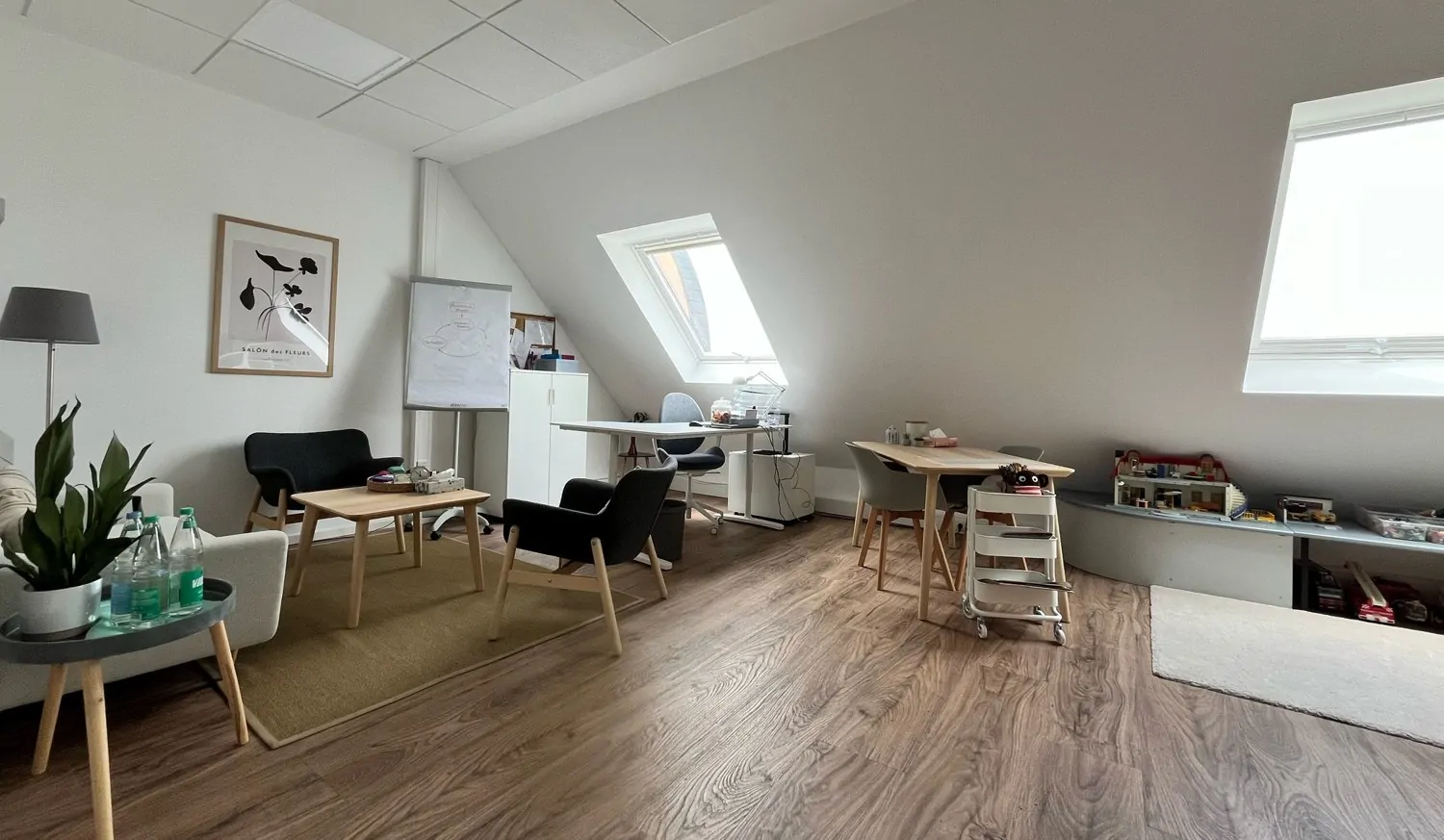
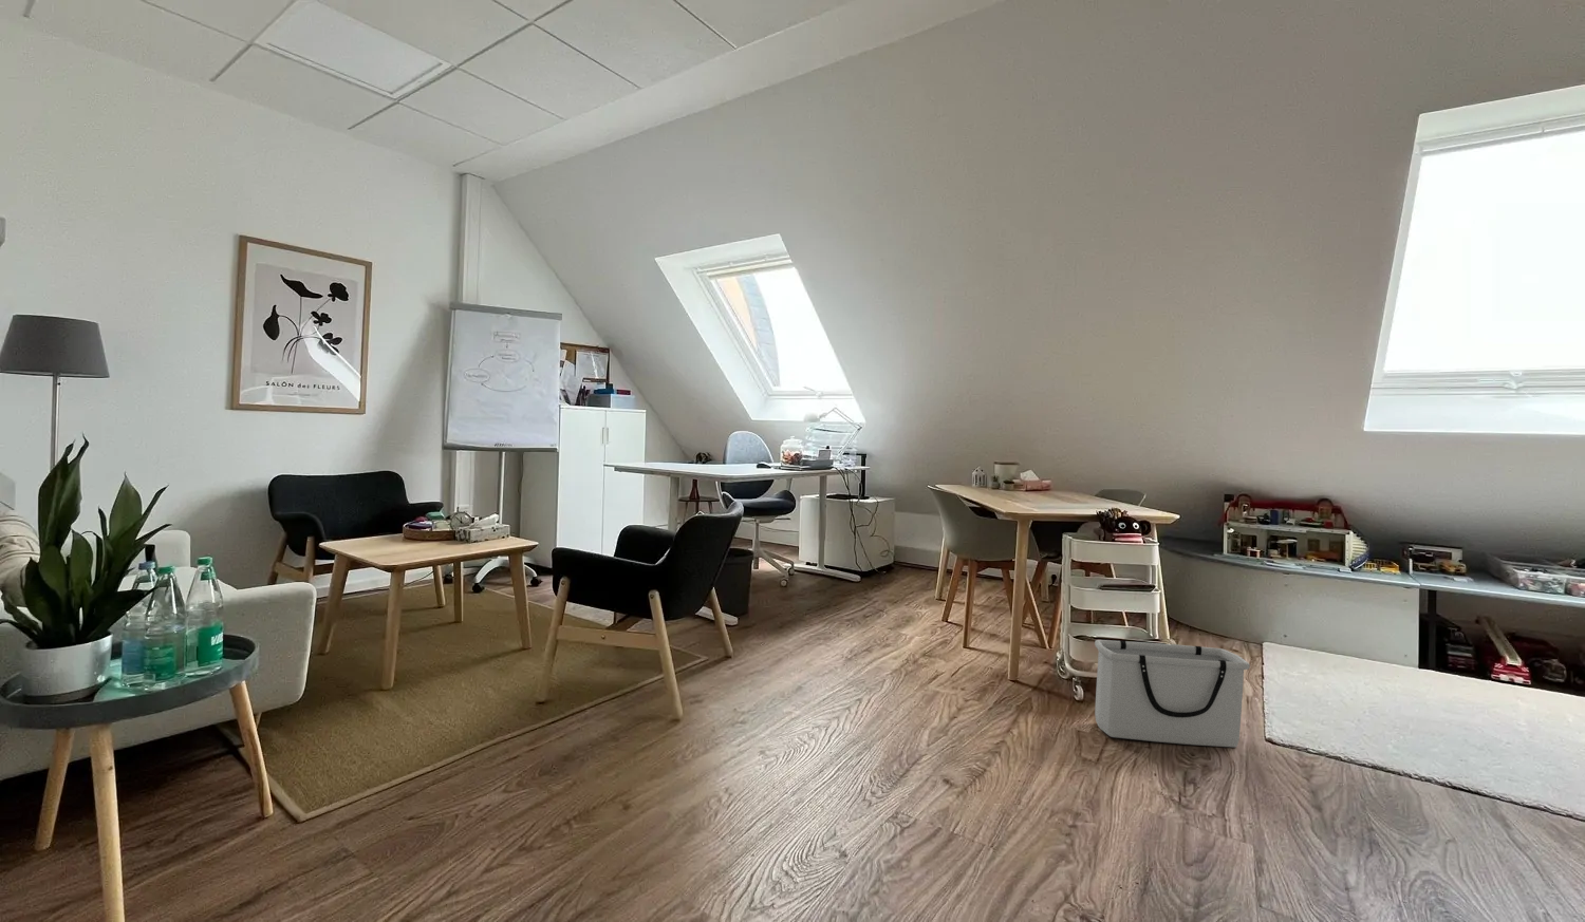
+ storage bin [1093,639,1251,747]
